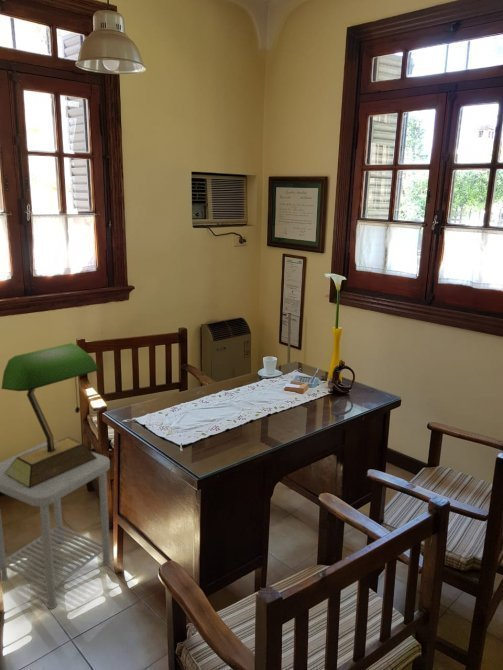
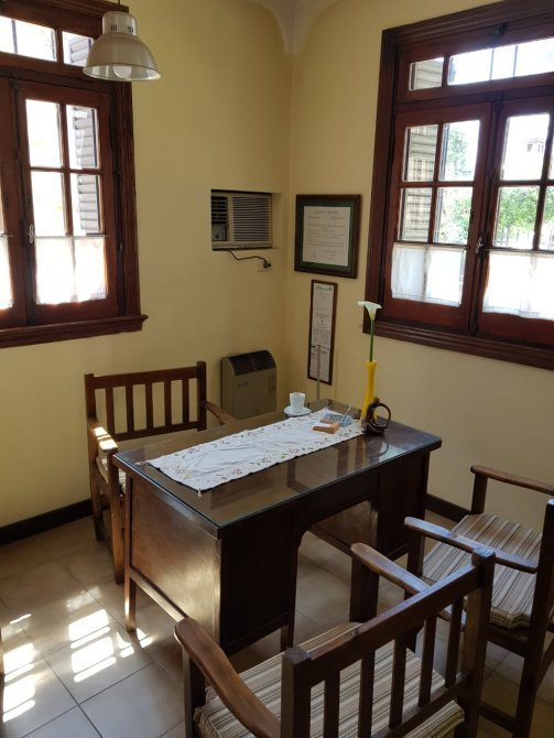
- table lamp [0,342,101,488]
- side table [0,440,112,610]
